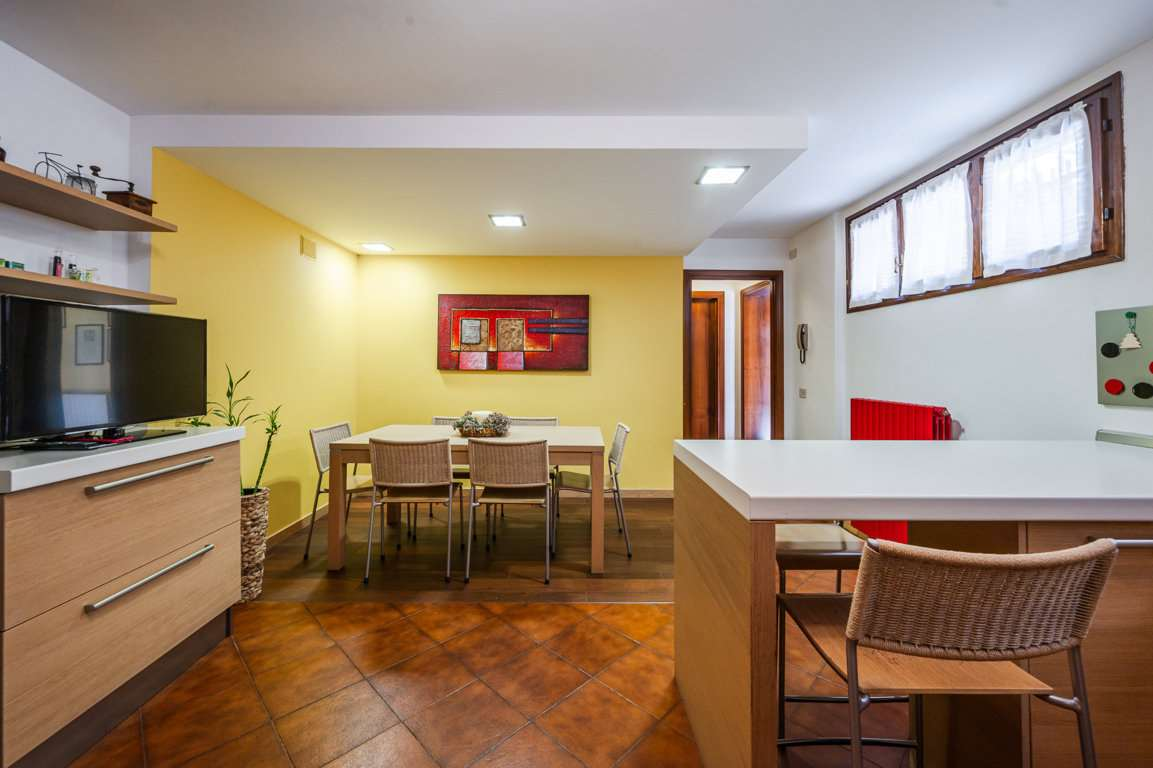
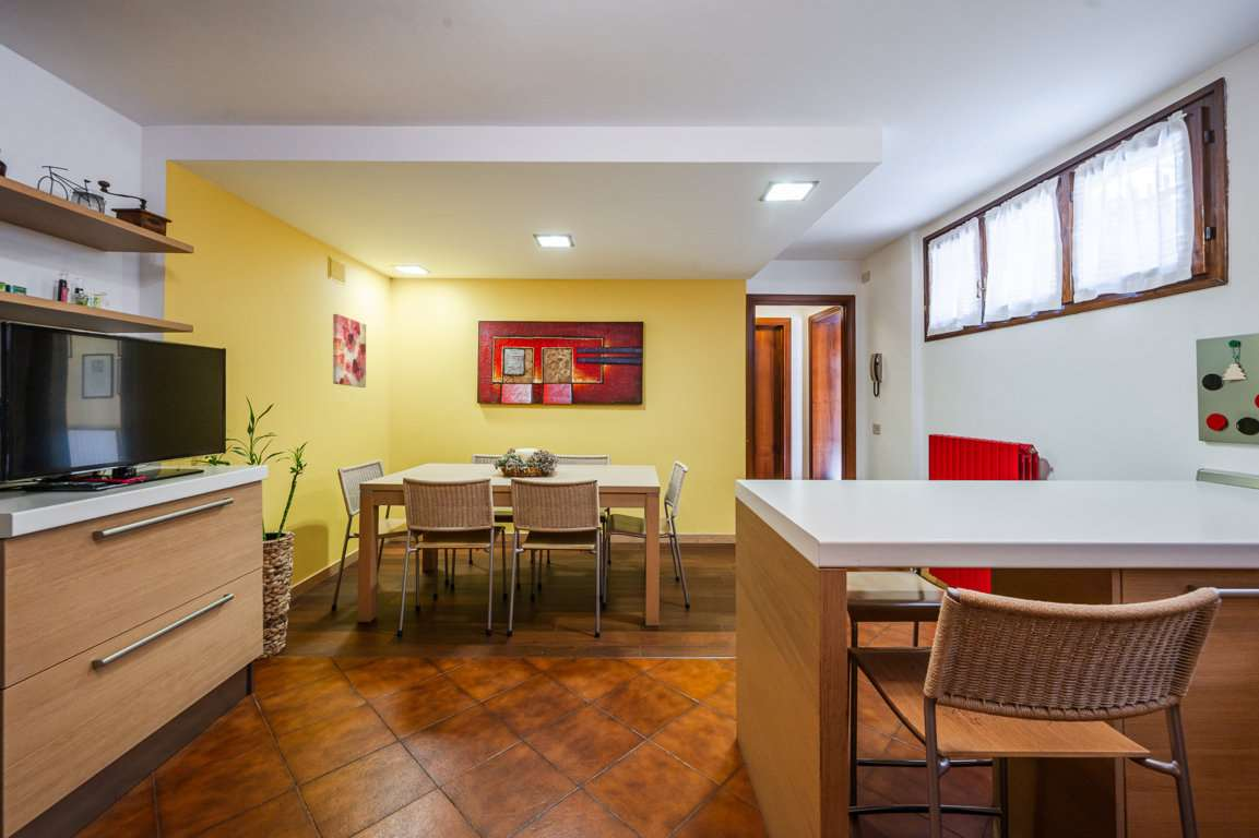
+ wall art [332,313,367,388]
